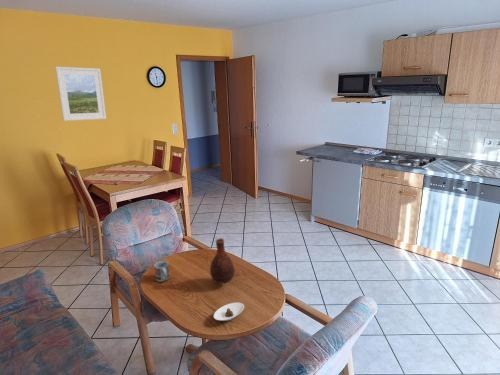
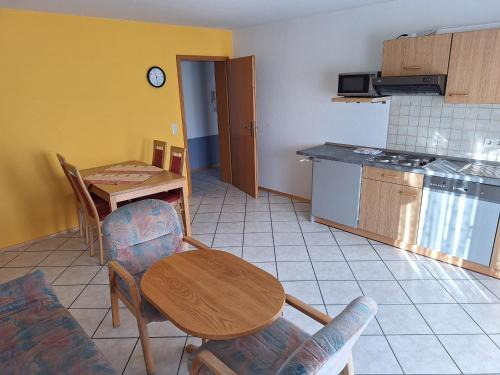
- saucer [213,302,245,322]
- cup [153,260,171,283]
- vase [209,237,236,284]
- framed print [54,66,107,122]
